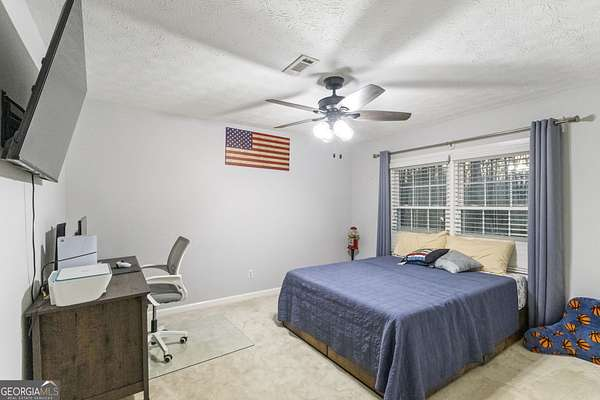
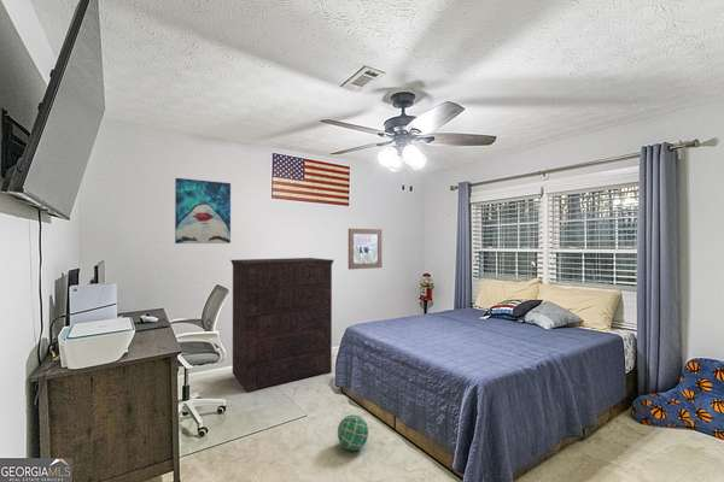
+ volleyball [337,413,369,452]
+ wall art [348,228,383,270]
+ wall art [174,177,232,245]
+ dresser [229,257,335,394]
